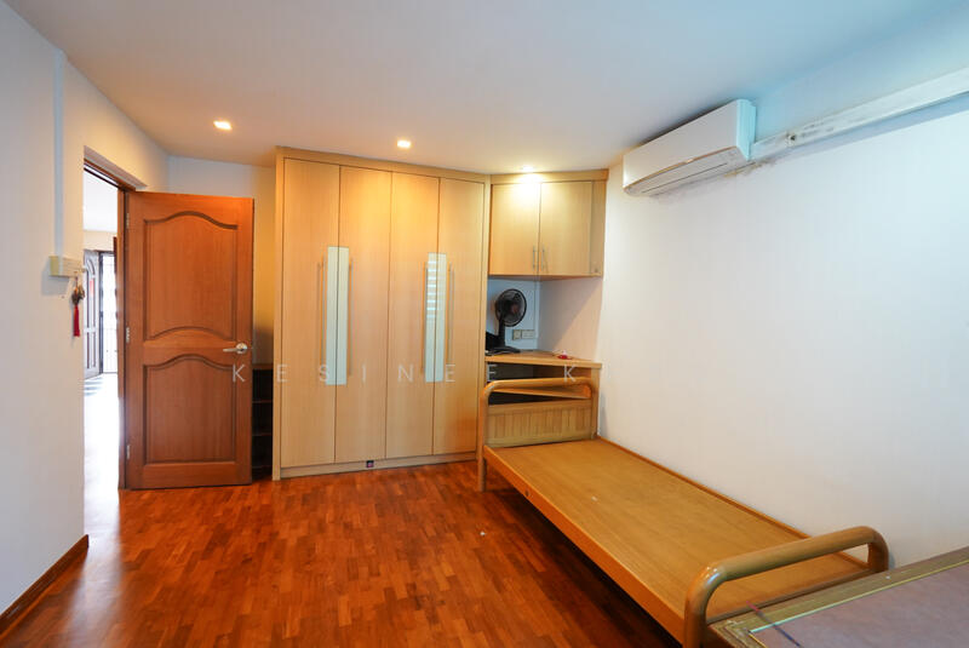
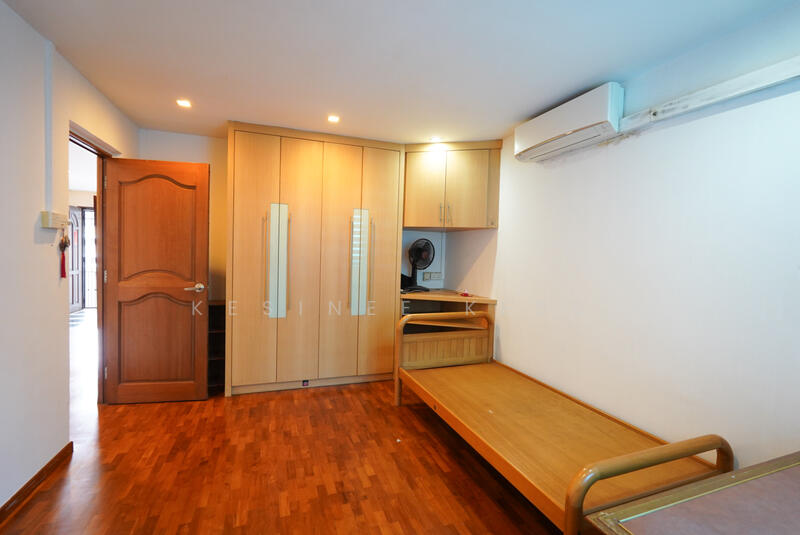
- pen [745,600,805,648]
